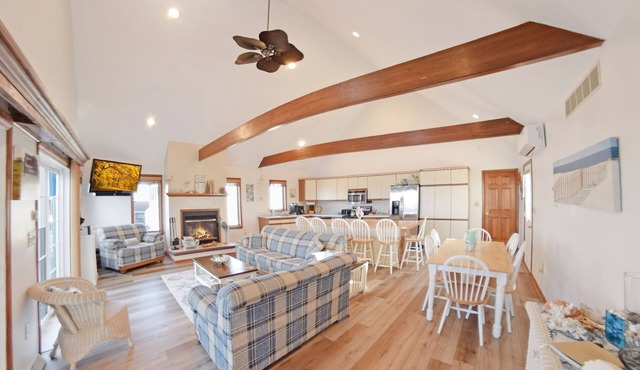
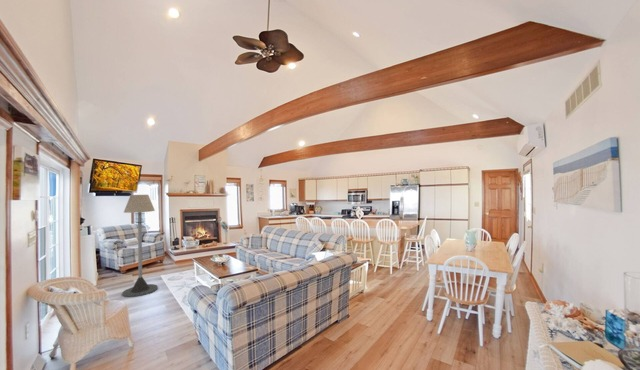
+ floor lamp [121,194,159,298]
